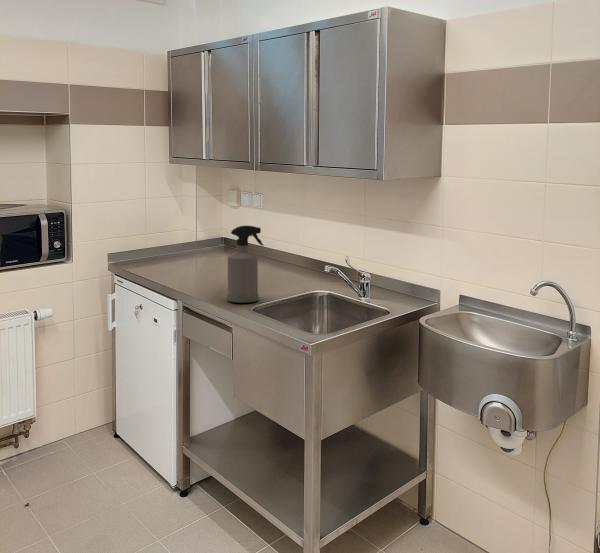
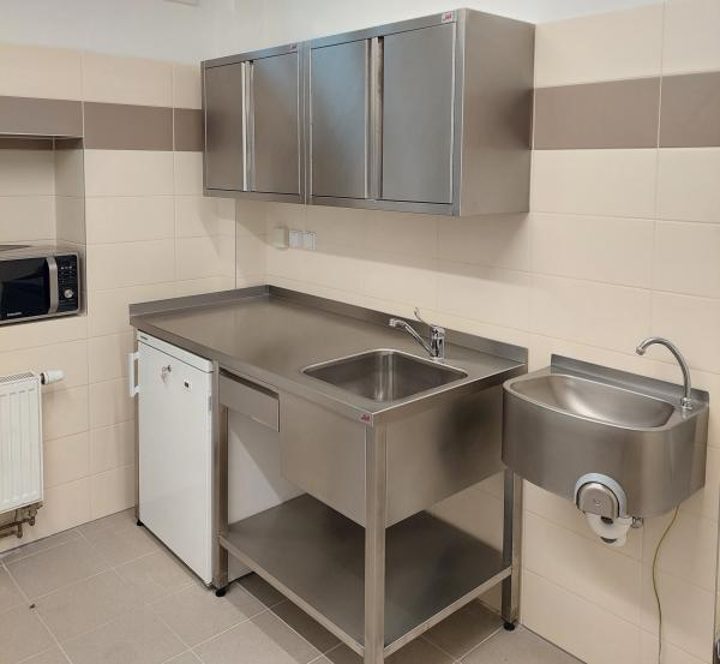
- spray bottle [226,225,265,303]
